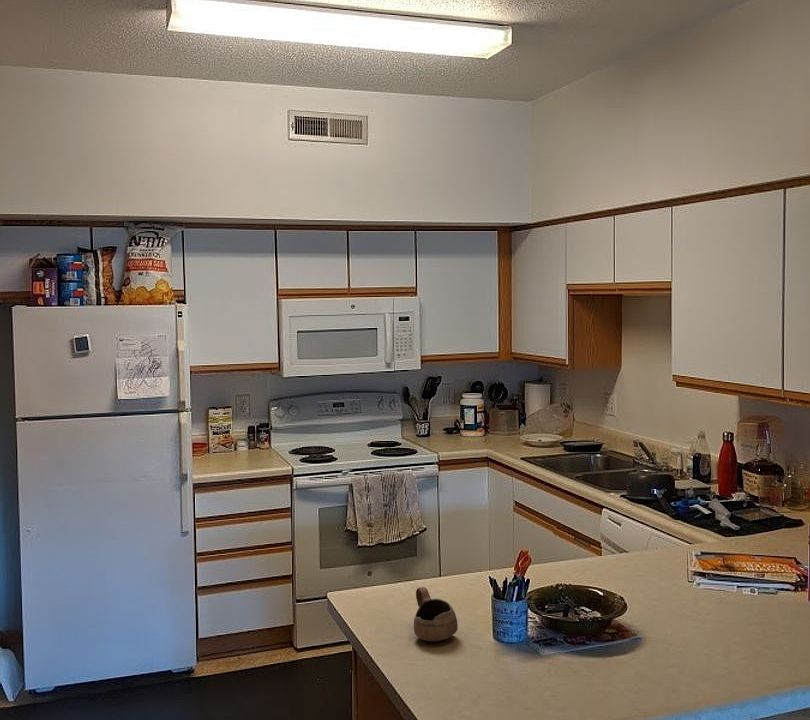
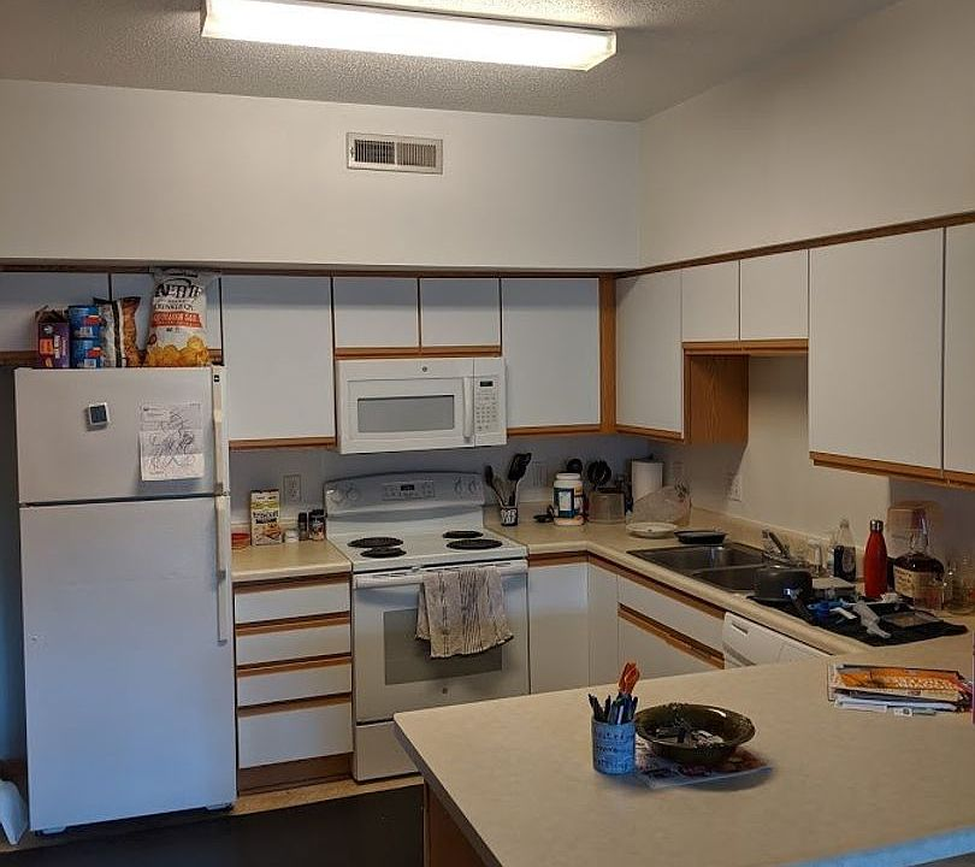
- cup [413,586,459,642]
